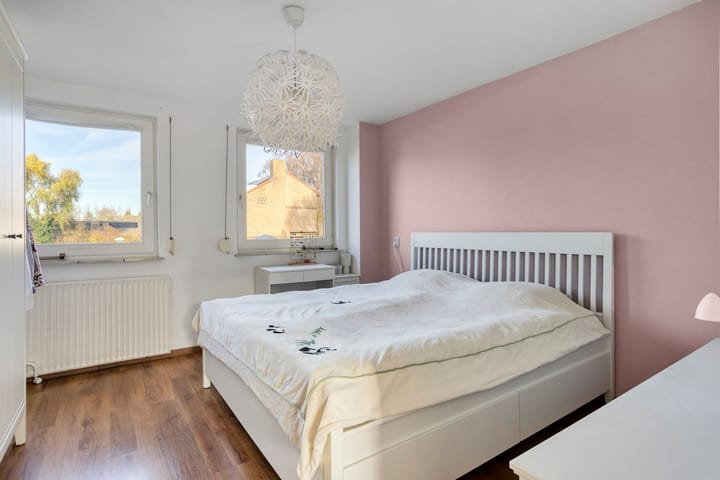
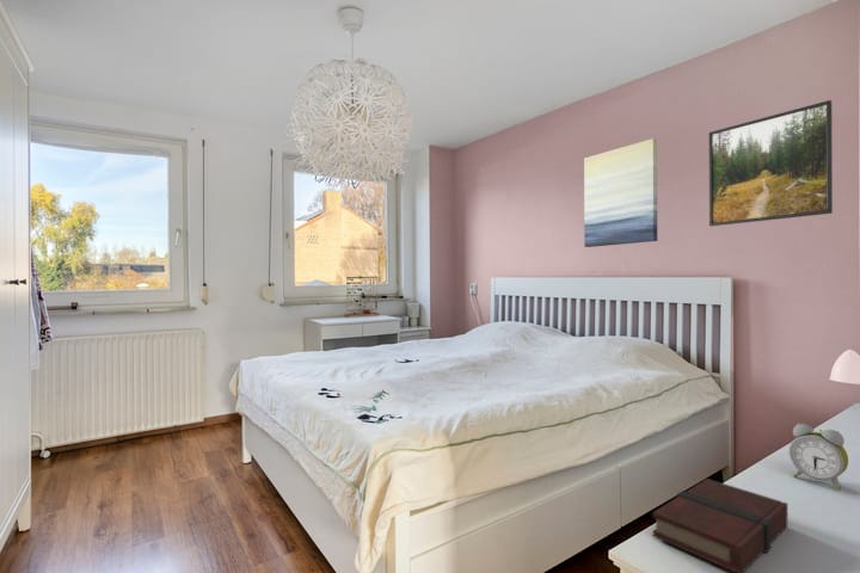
+ alarm clock [787,423,849,491]
+ book [651,478,788,573]
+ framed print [707,99,834,227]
+ wall art [583,137,658,248]
